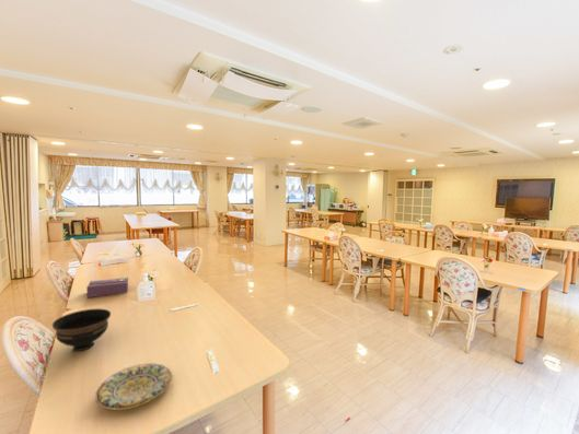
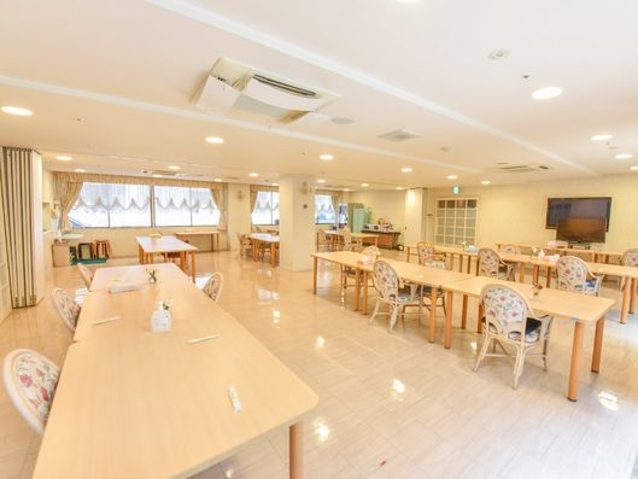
- plate [94,362,174,411]
- tissue box [85,277,129,298]
- bowl [51,307,112,352]
